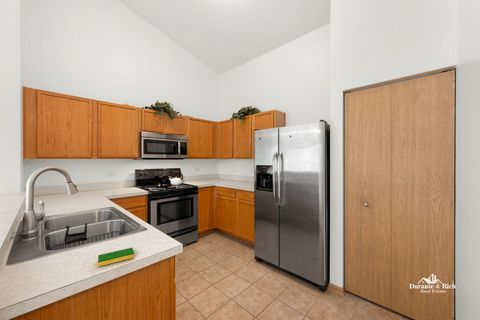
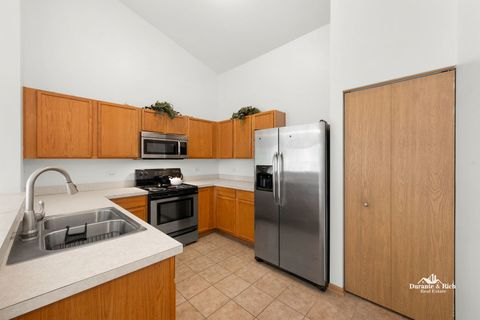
- dish sponge [97,247,135,267]
